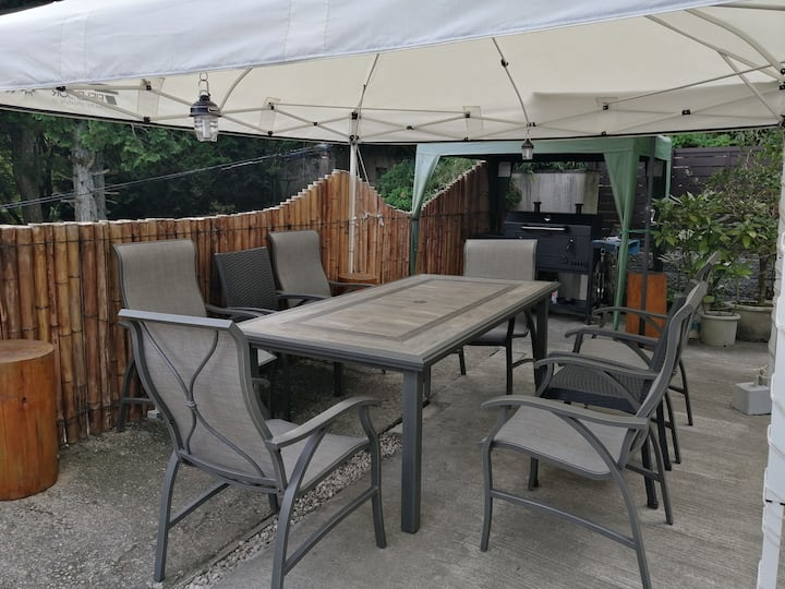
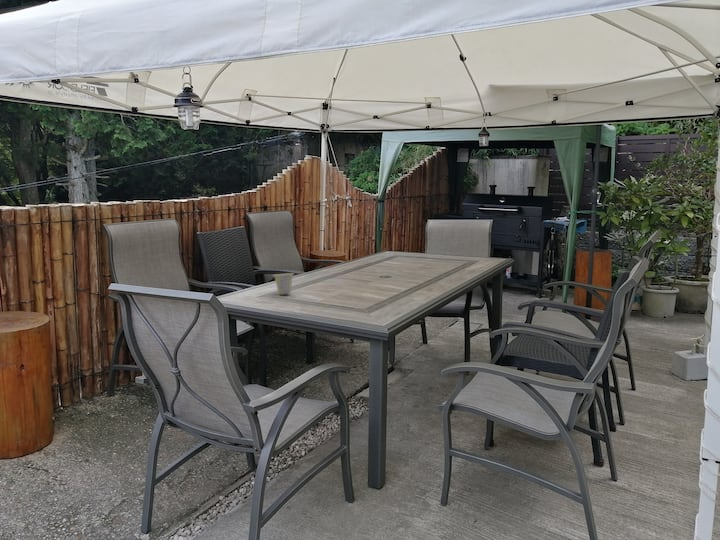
+ cup [272,272,295,296]
